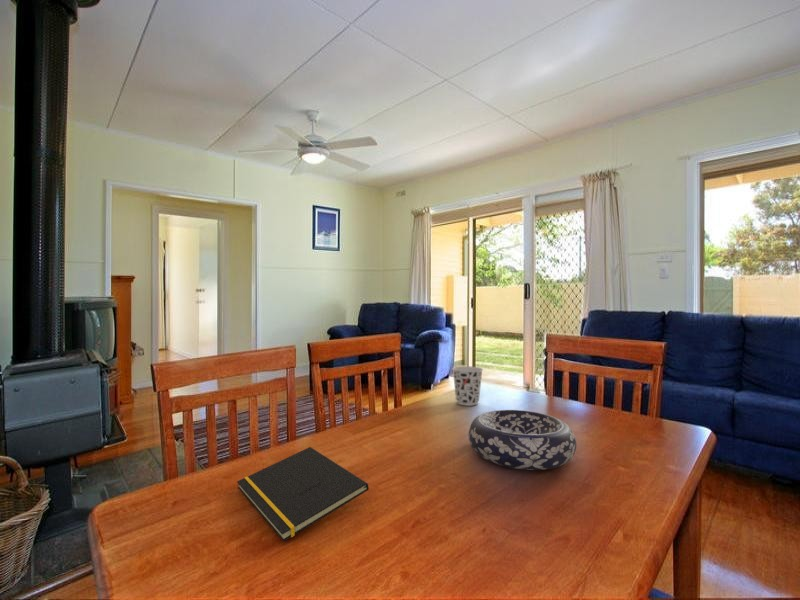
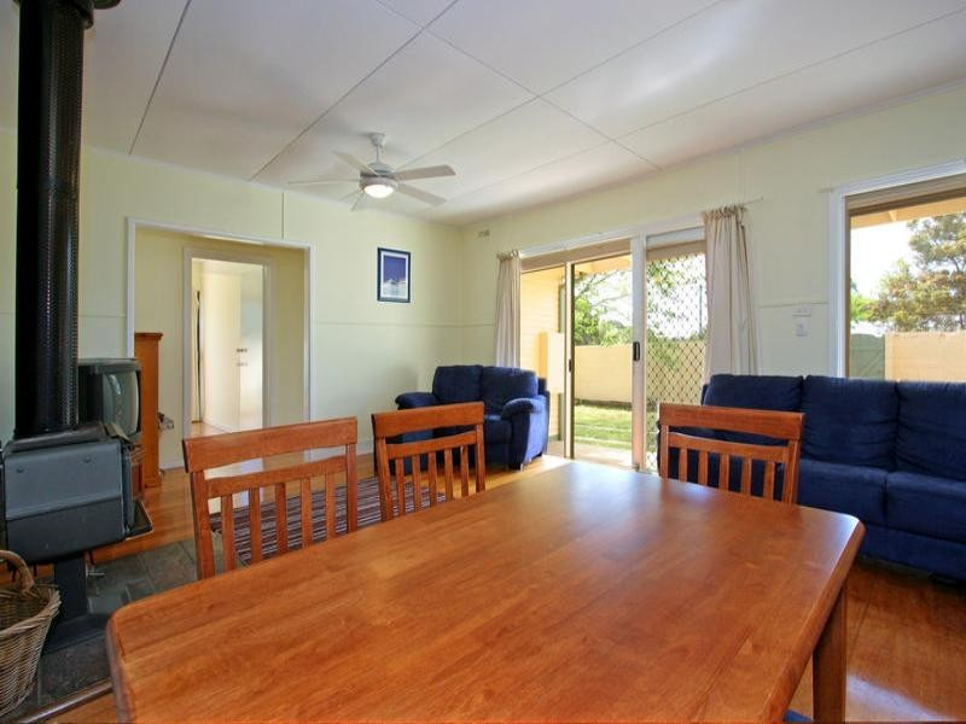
- decorative bowl [468,409,577,471]
- notepad [236,446,370,542]
- cup [451,365,484,407]
